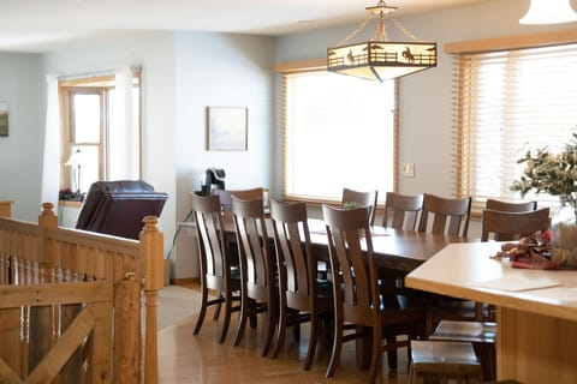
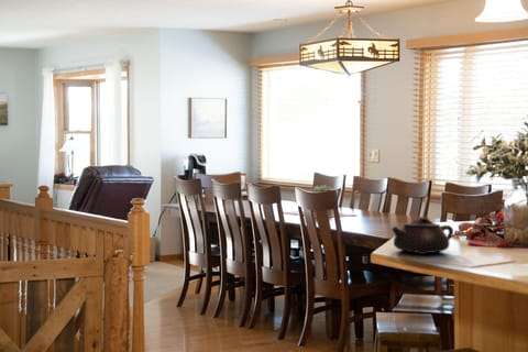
+ teapot [391,217,454,255]
